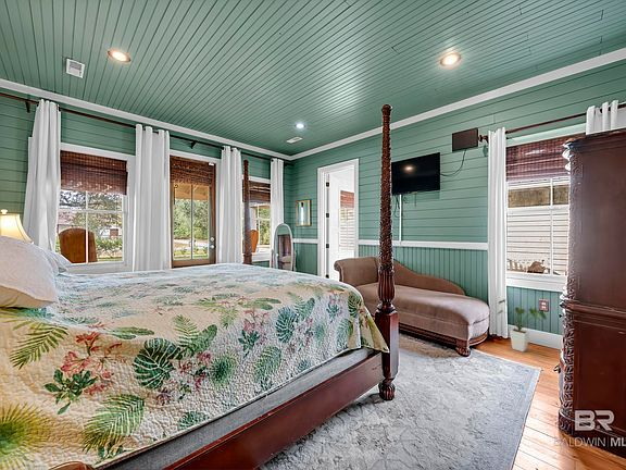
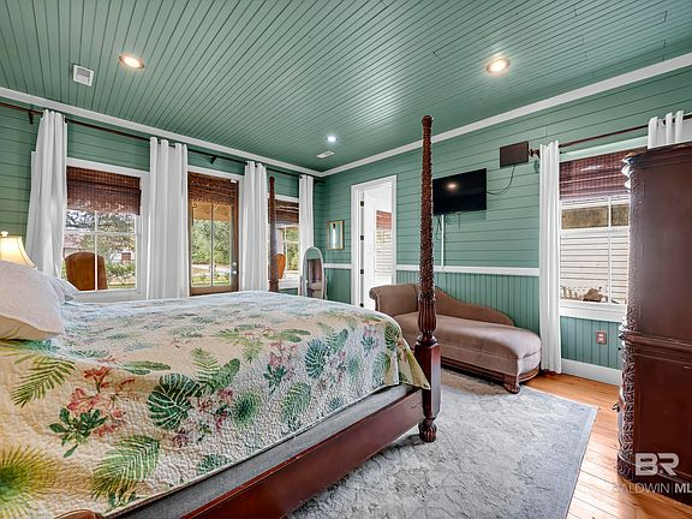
- house plant [497,298,548,352]
